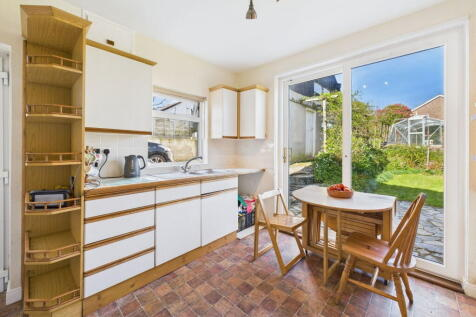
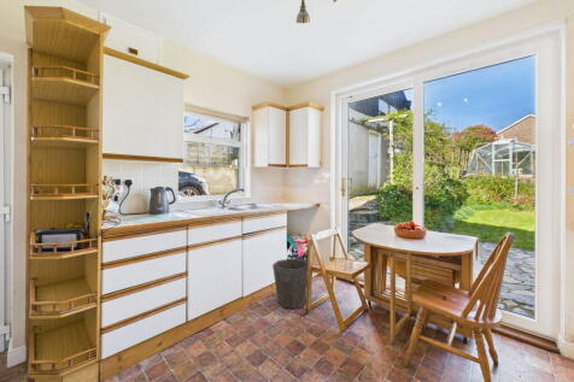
+ waste bin [271,258,309,310]
